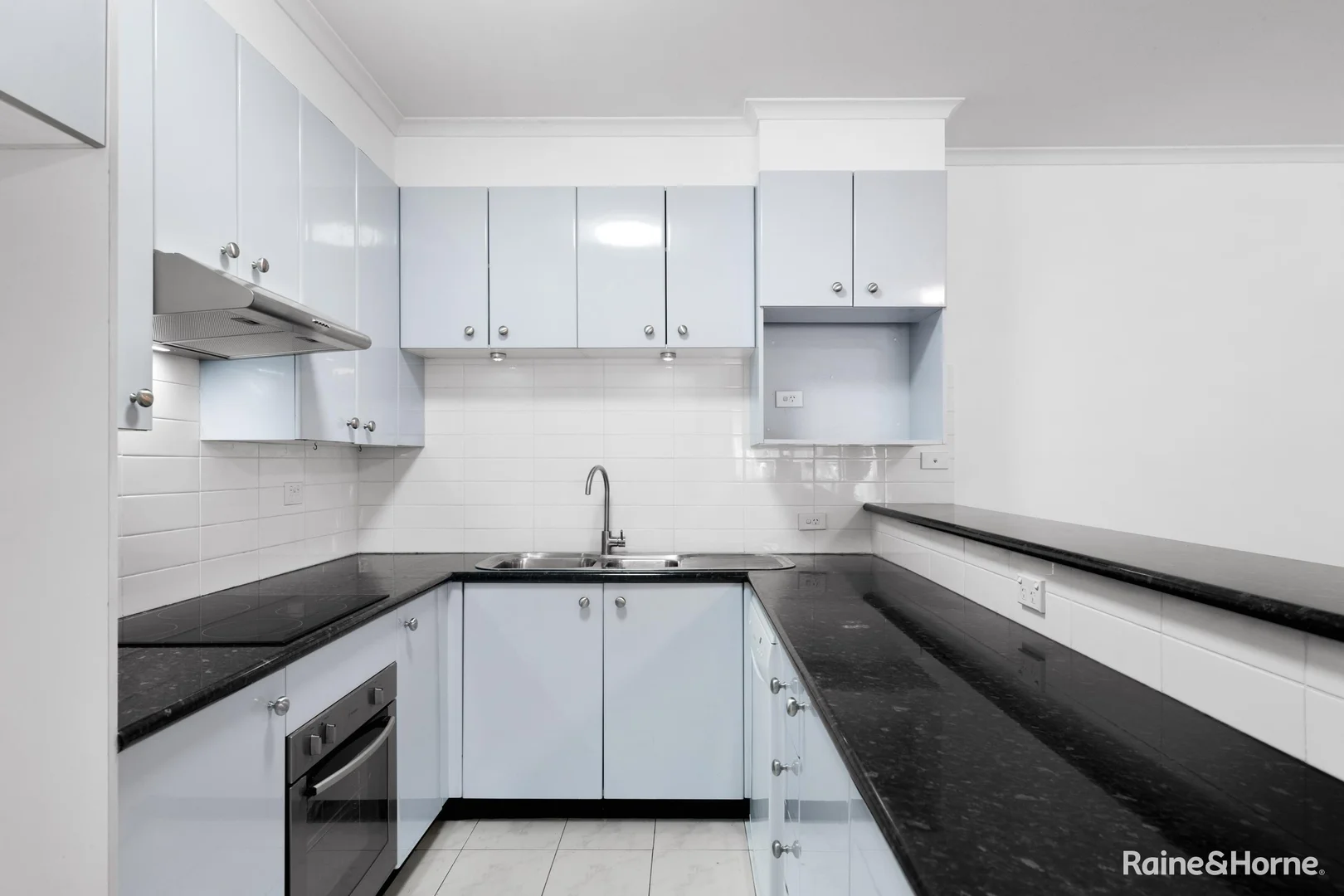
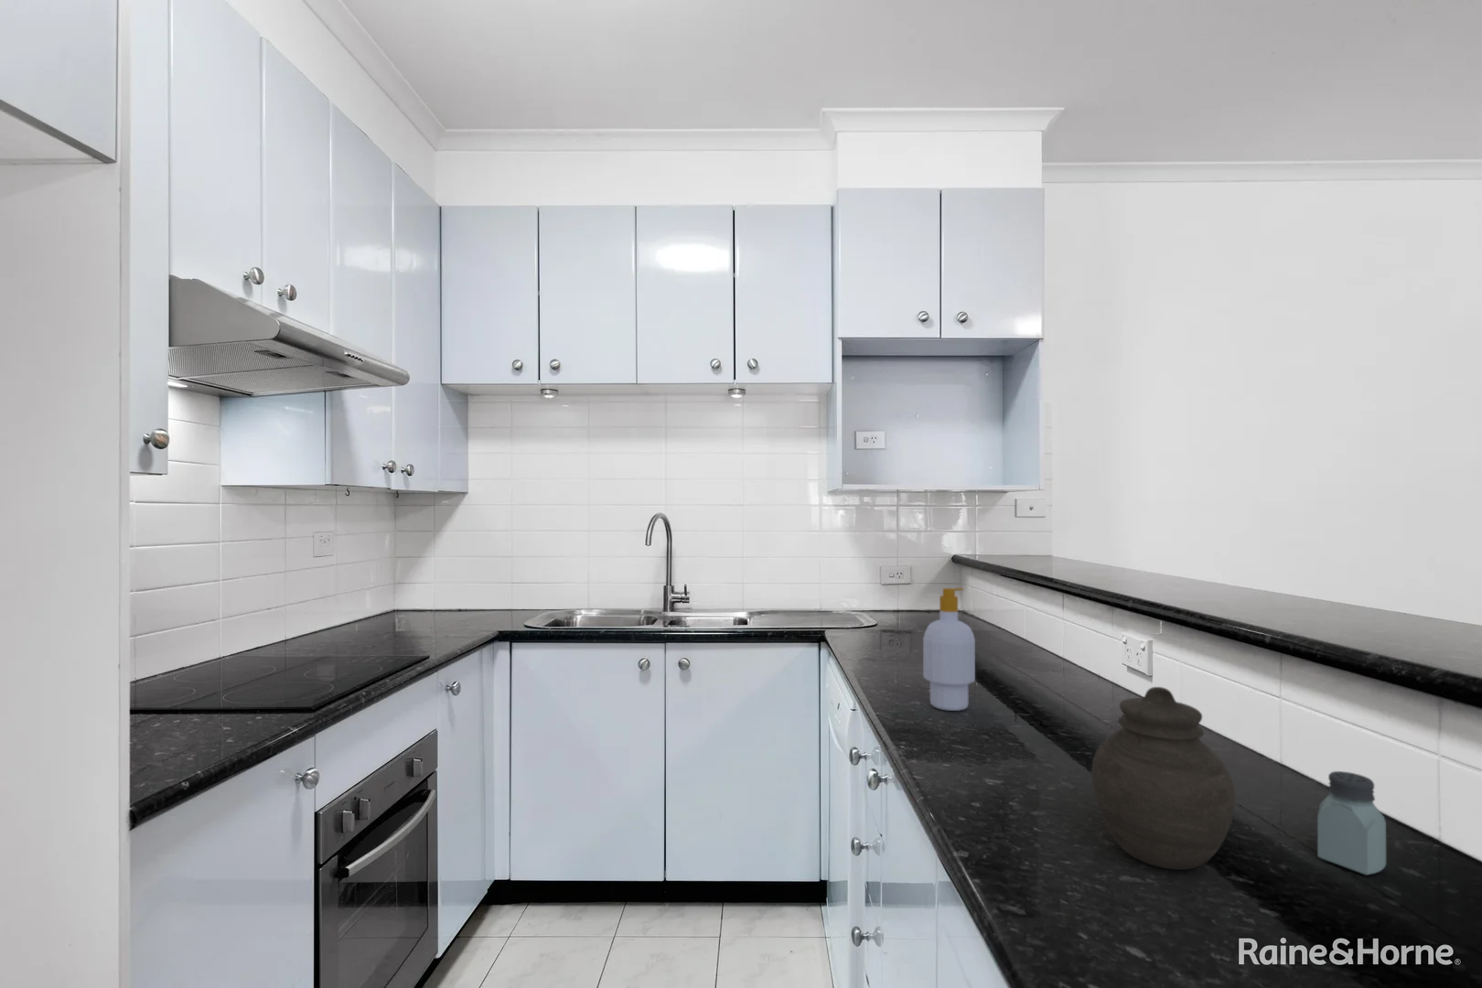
+ saltshaker [1317,771,1387,876]
+ soap bottle [922,588,976,711]
+ jar [1091,686,1236,871]
